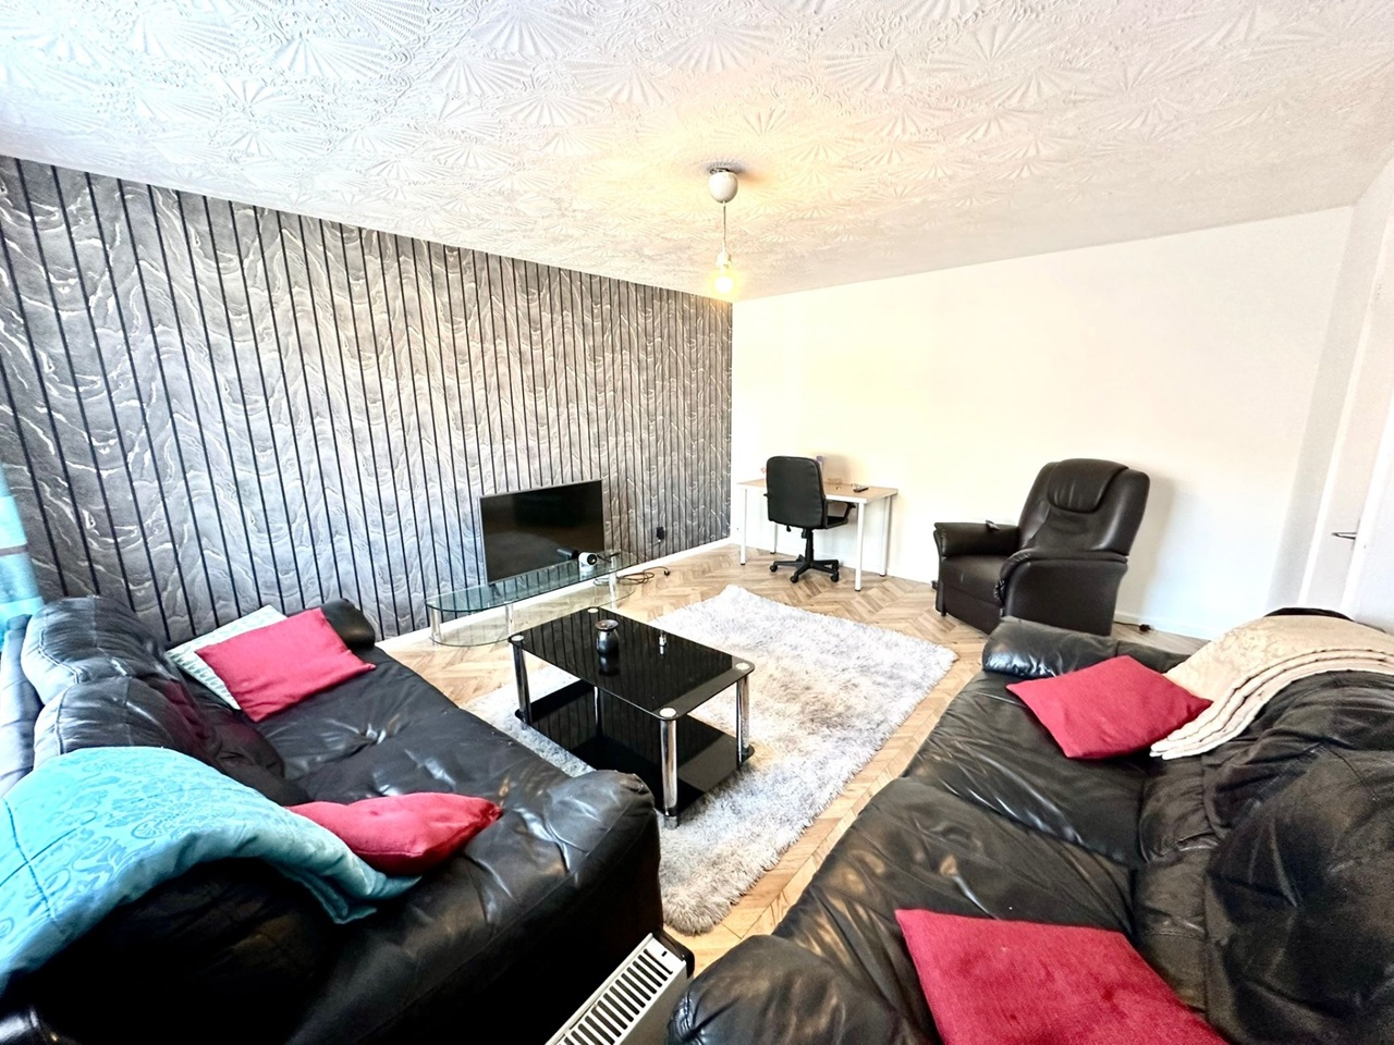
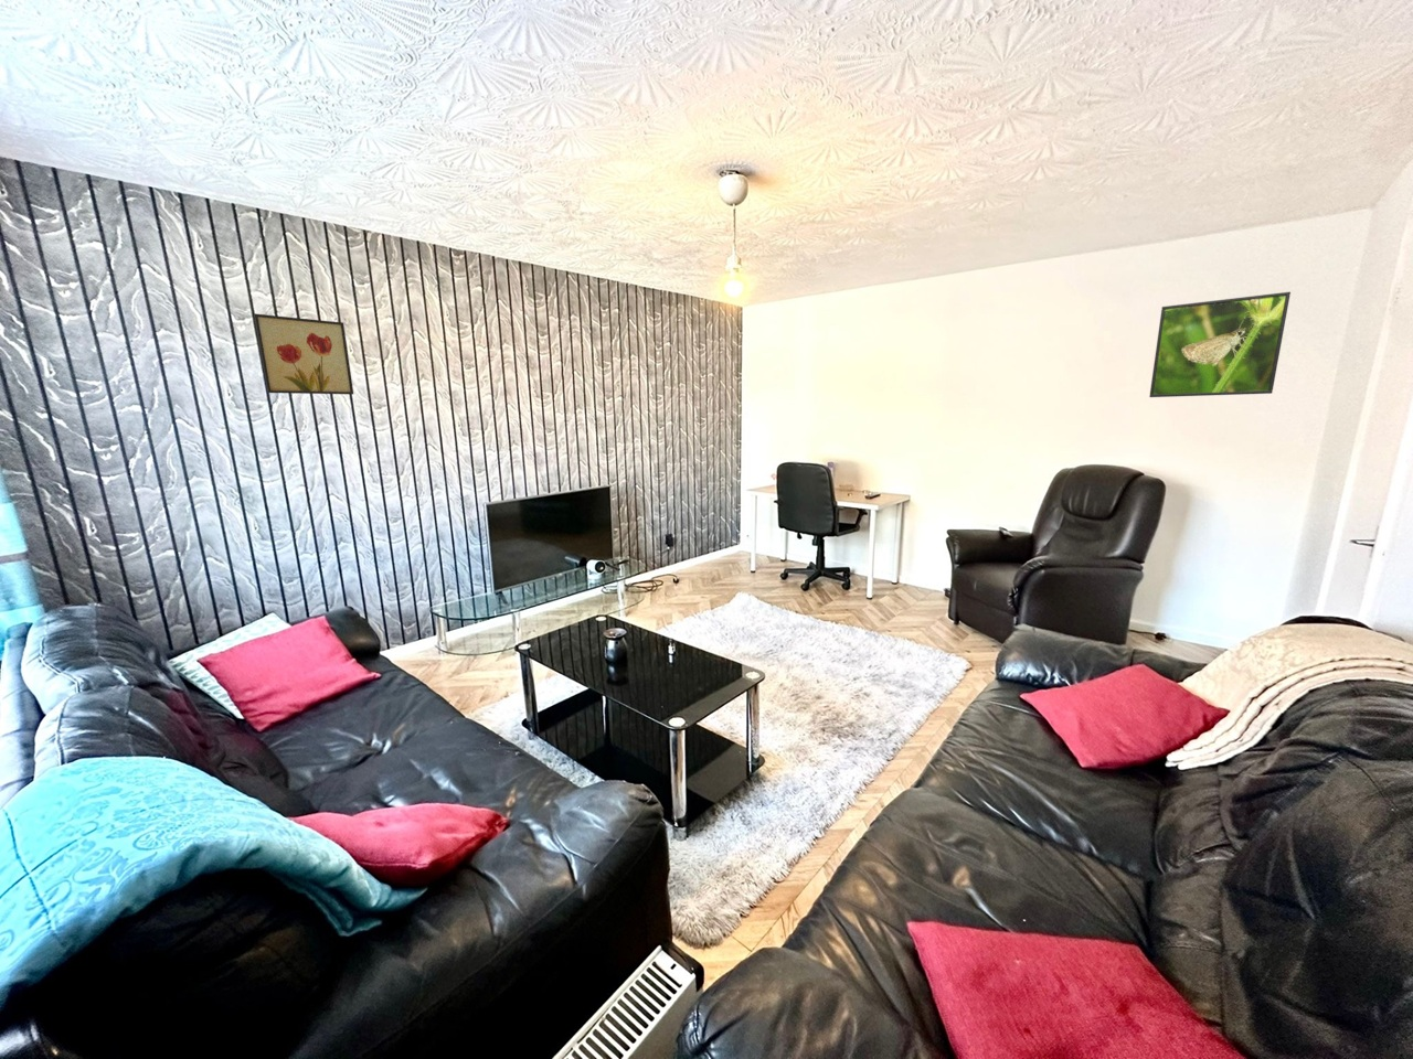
+ wall art [253,313,354,396]
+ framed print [1148,291,1292,398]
